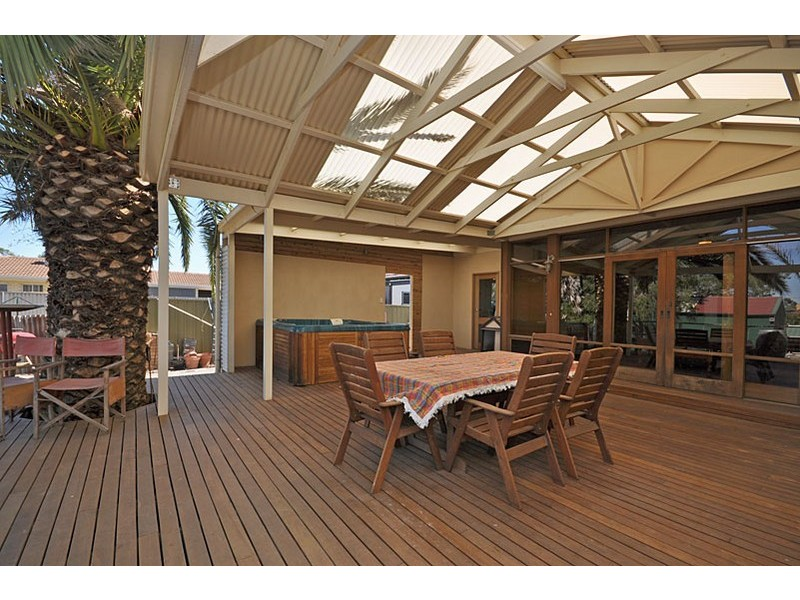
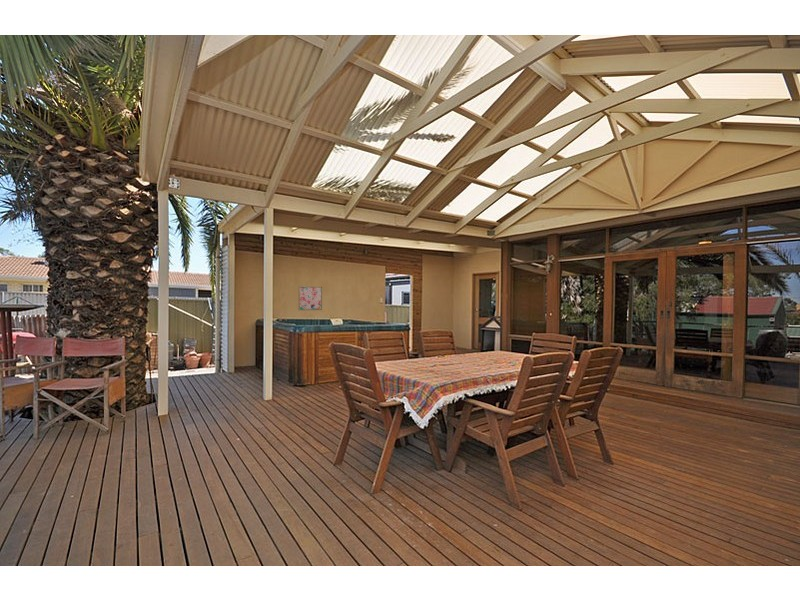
+ wall art [298,285,323,311]
